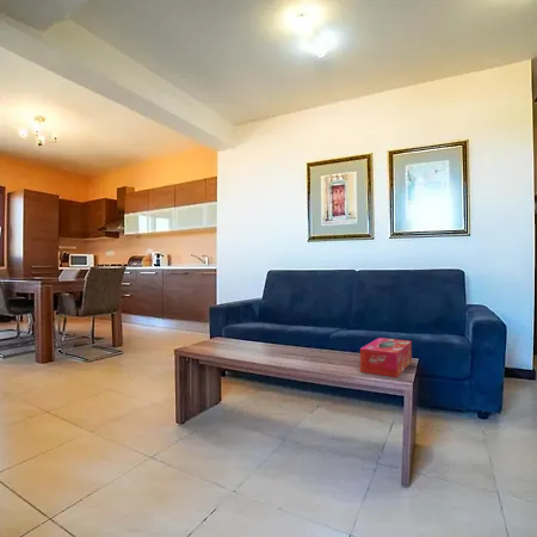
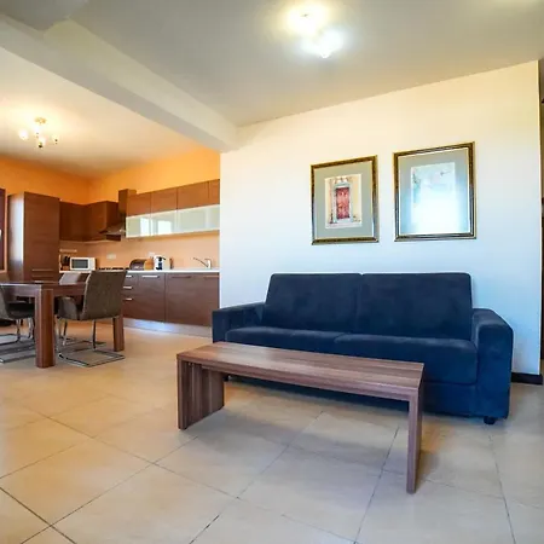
- tissue box [359,337,413,378]
